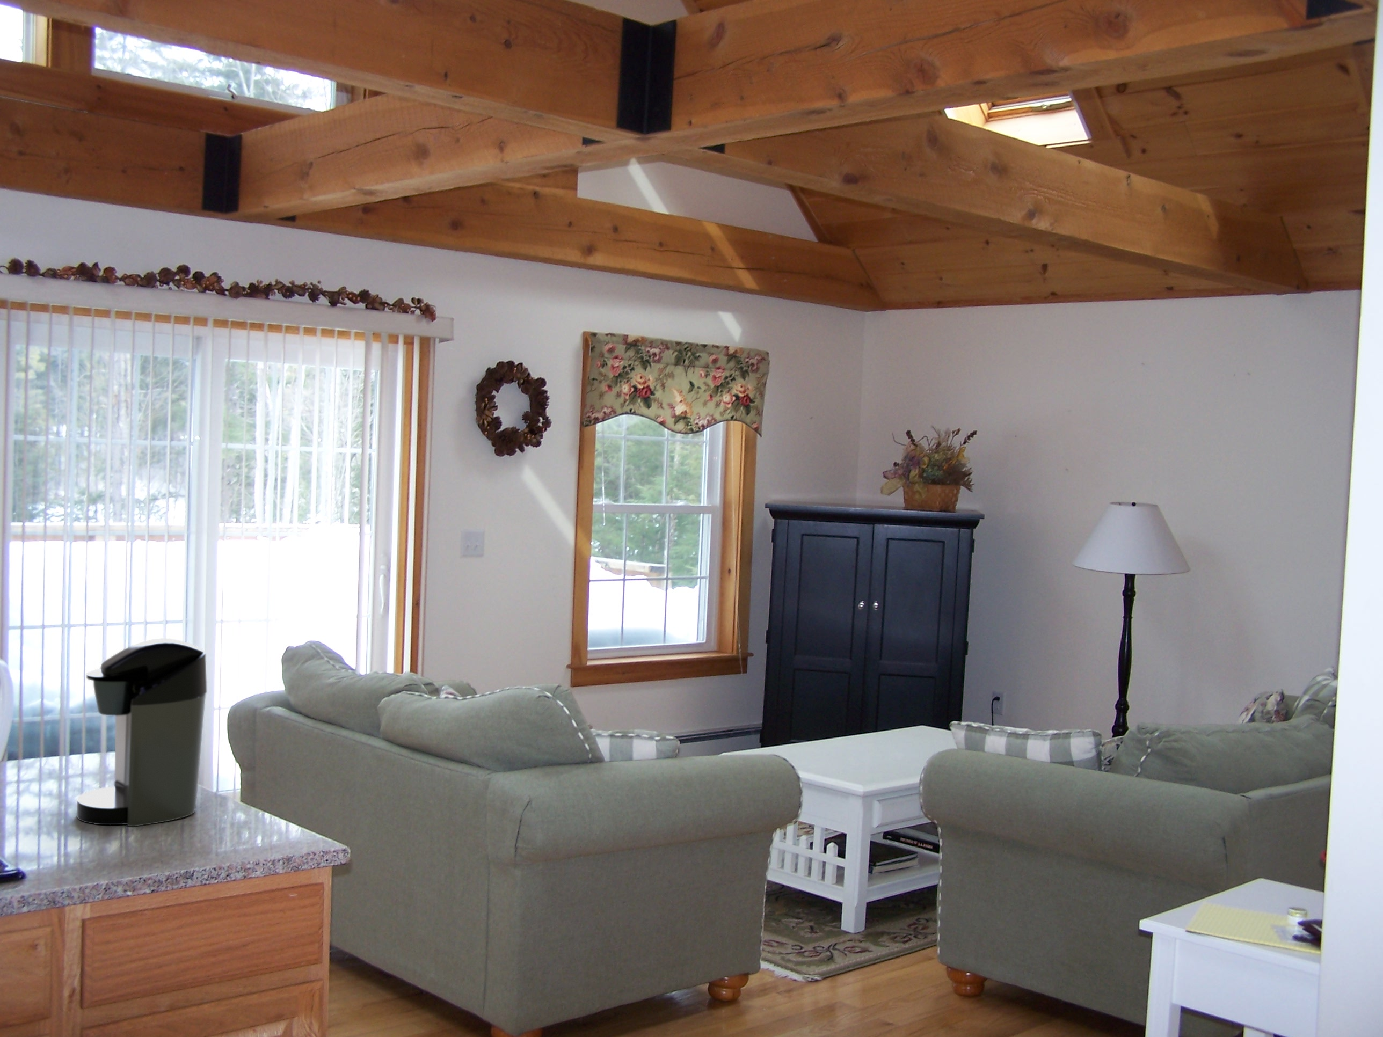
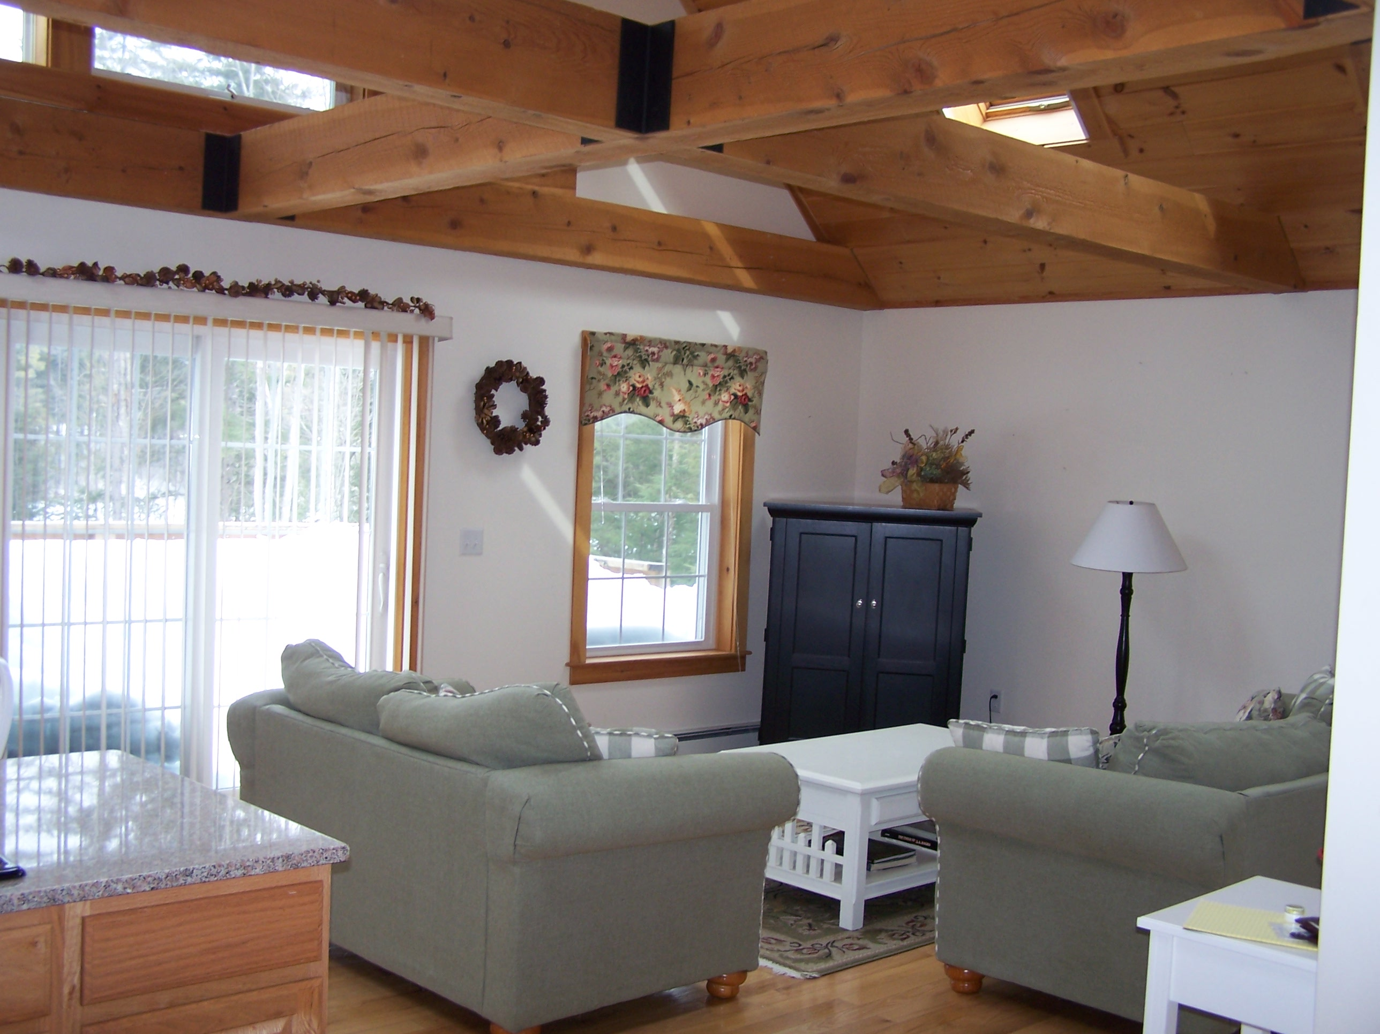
- coffee maker [76,637,207,827]
